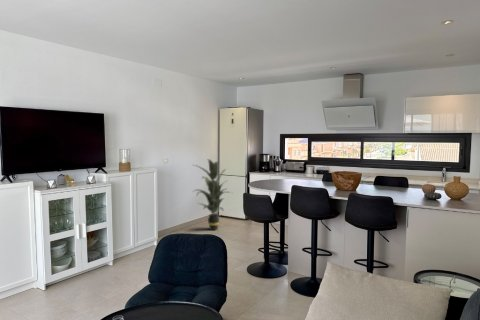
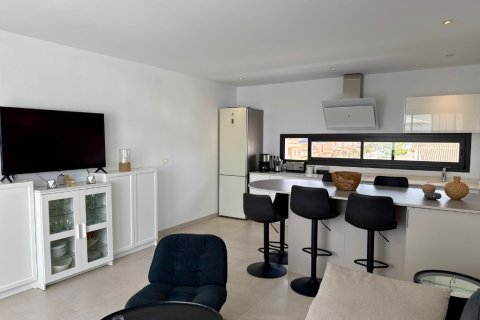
- indoor plant [192,158,233,231]
